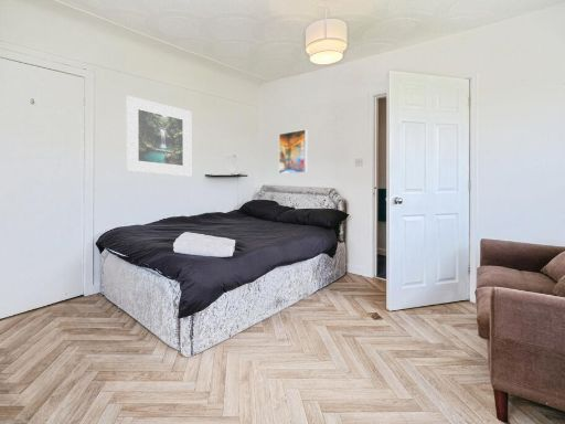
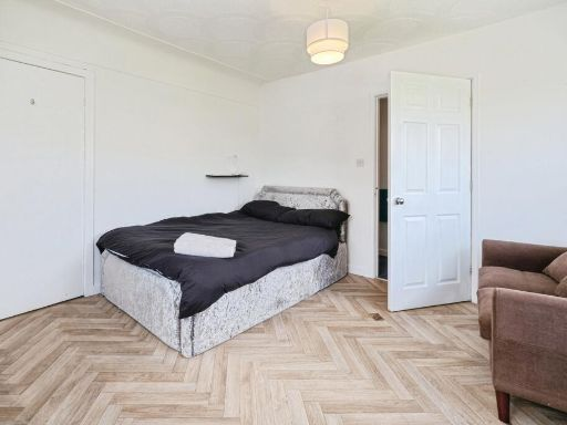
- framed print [278,128,308,176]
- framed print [126,95,192,177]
